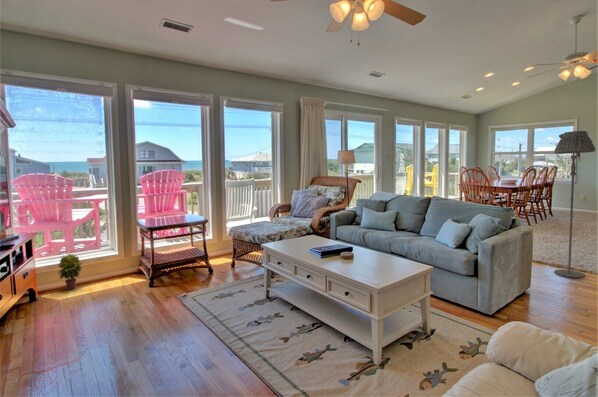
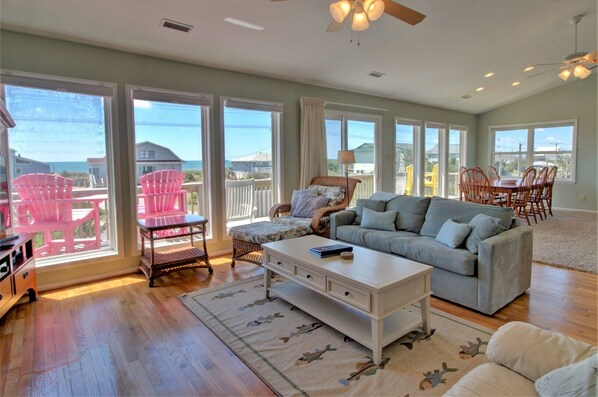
- floor lamp [553,130,597,279]
- potted plant [56,253,84,290]
